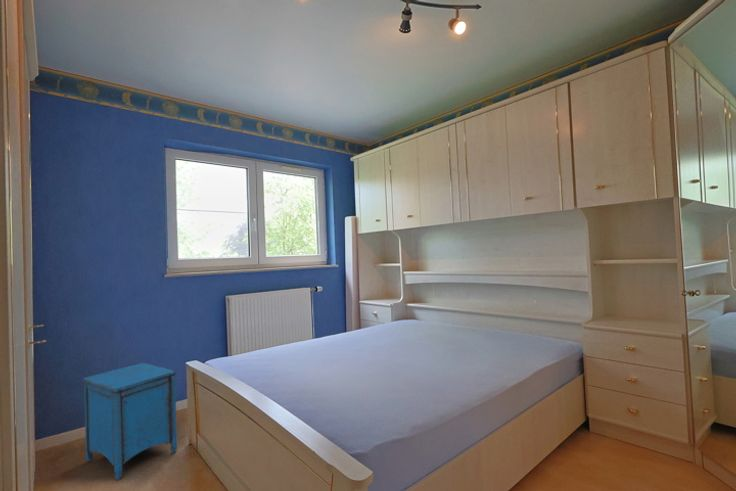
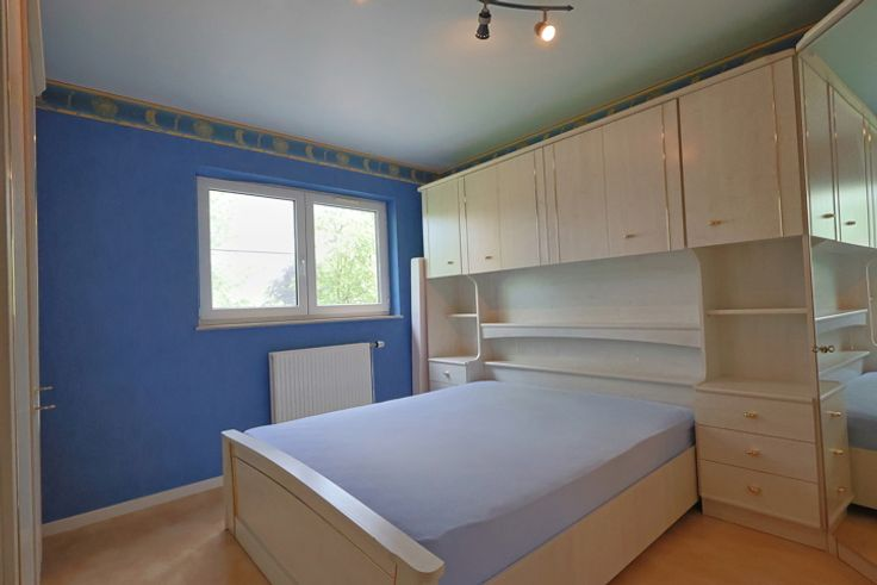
- nightstand [82,362,178,481]
